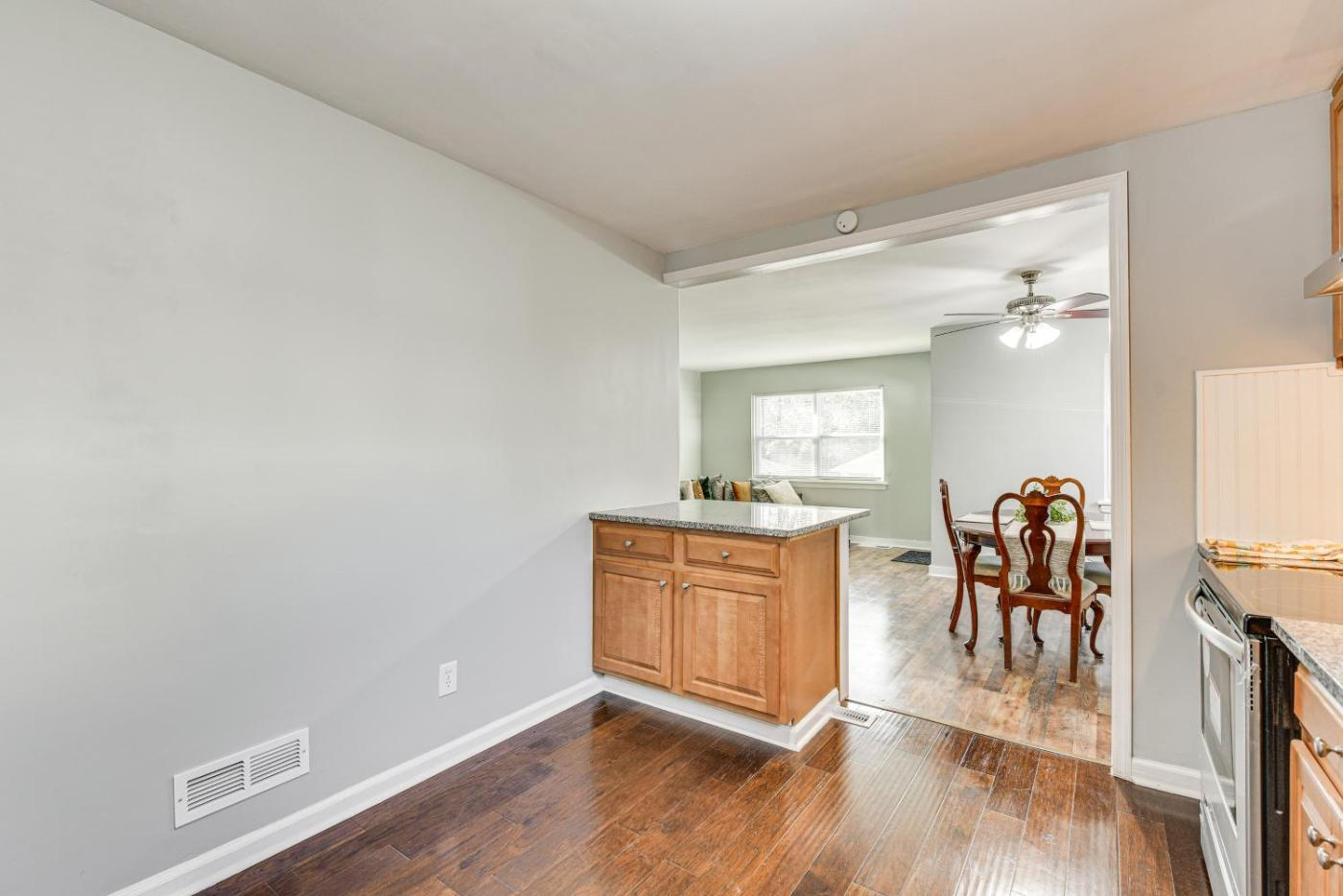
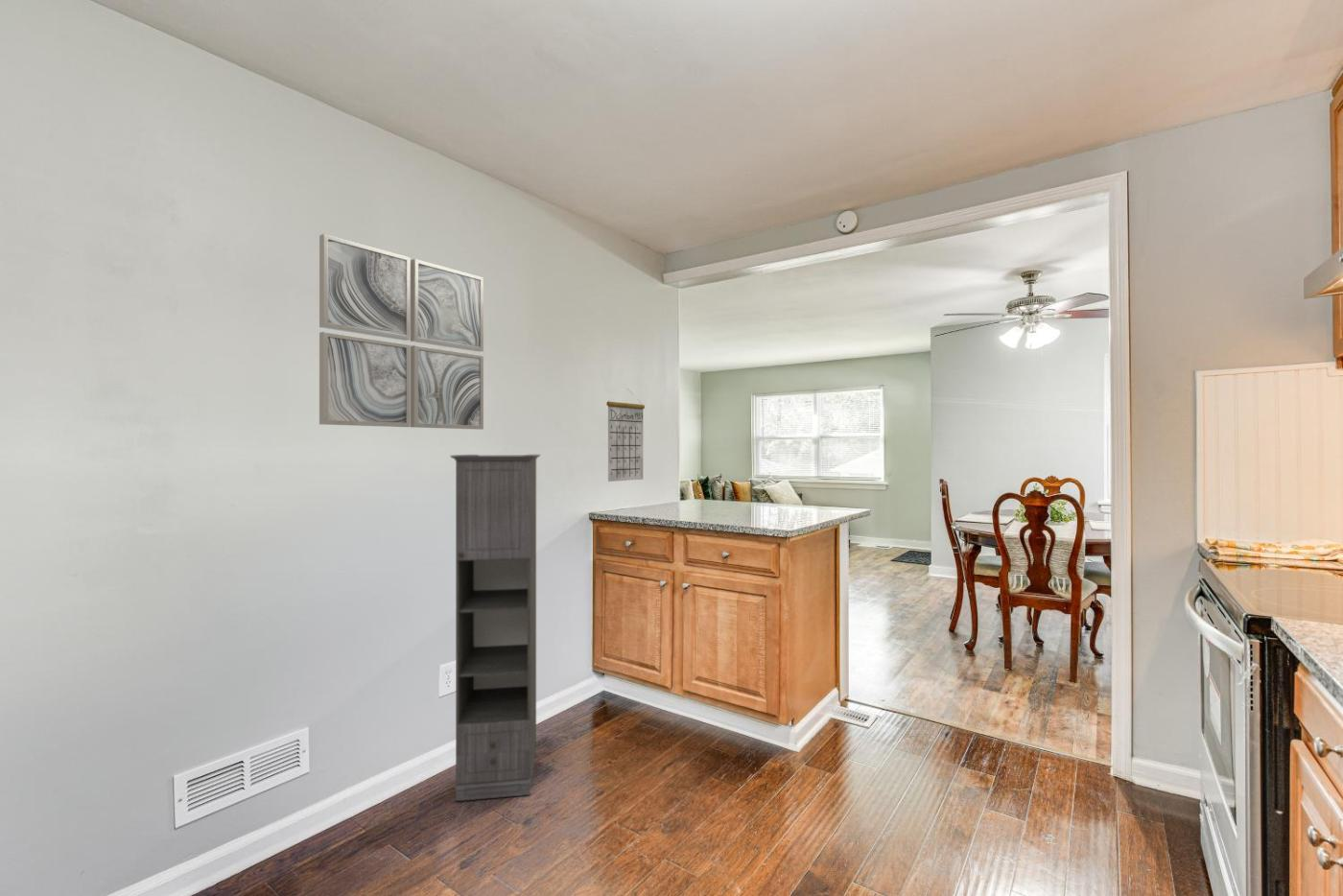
+ calendar [605,389,646,483]
+ storage cabinet [449,454,541,802]
+ wall art [318,233,484,431]
